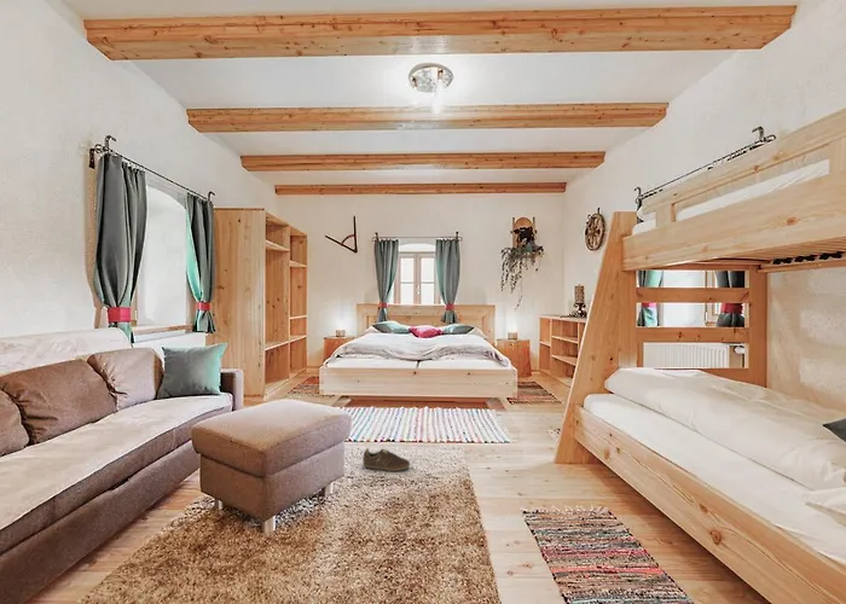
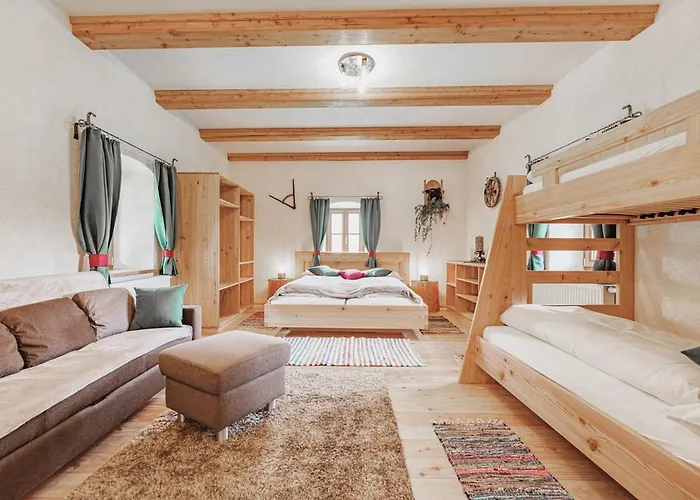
- sneaker [361,447,411,472]
